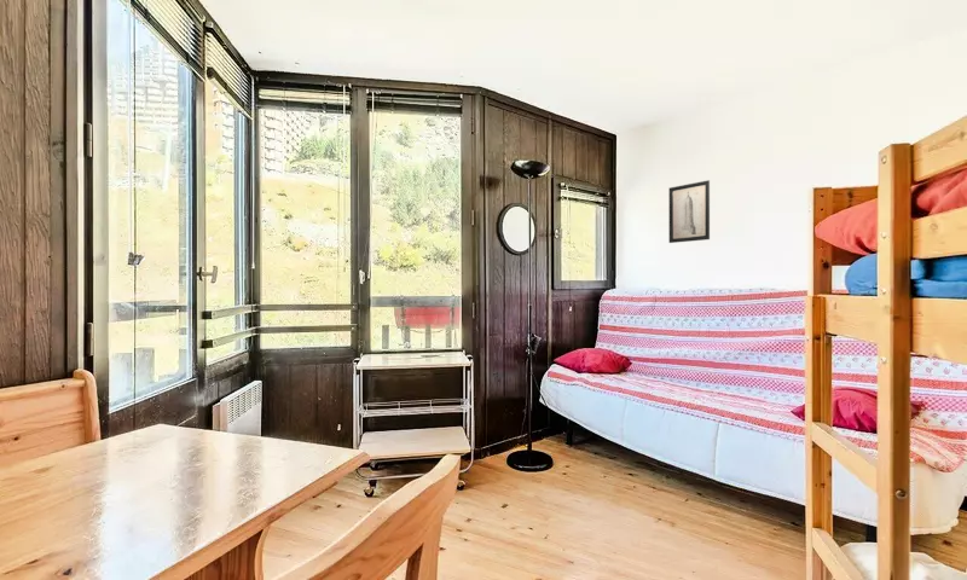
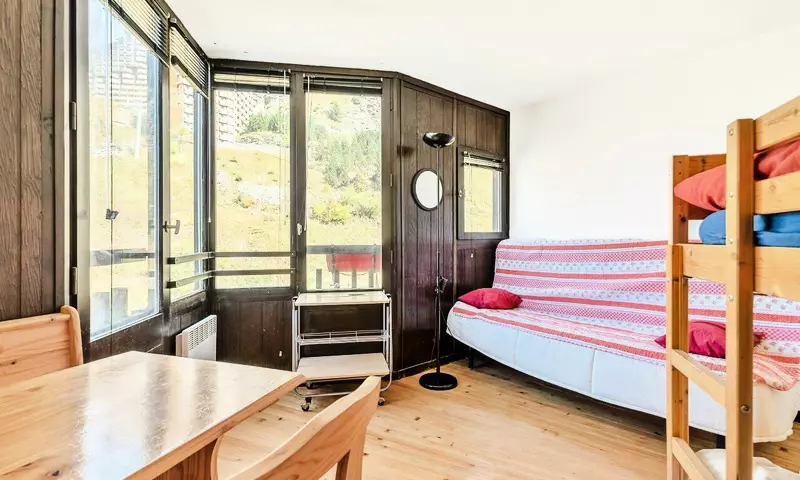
- wall art [668,179,711,244]
